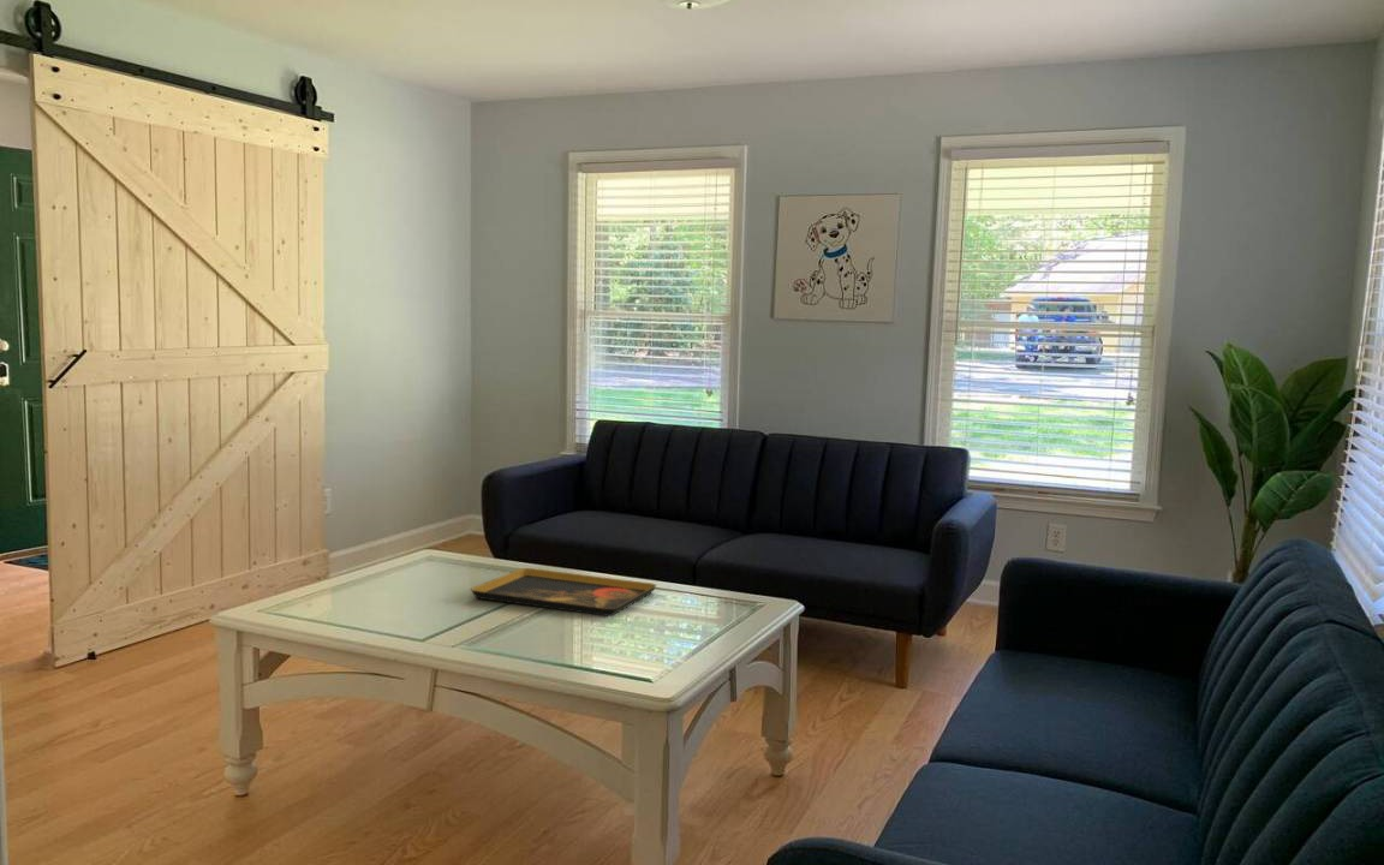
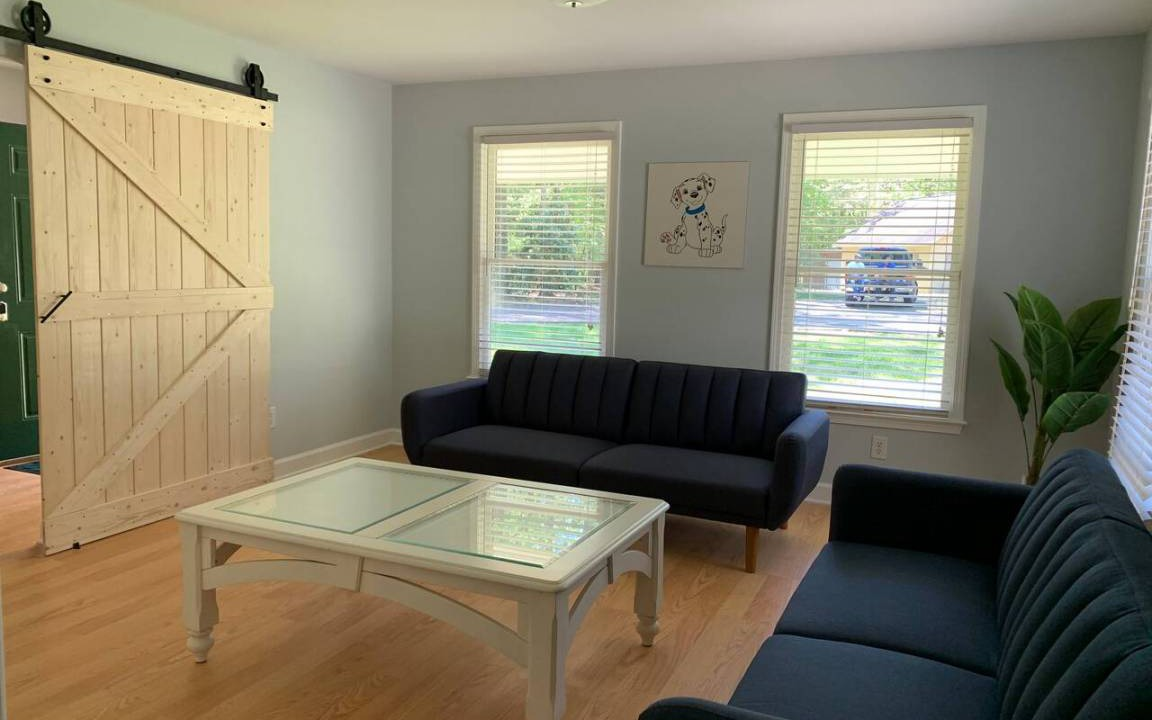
- decorative tray [470,567,657,618]
